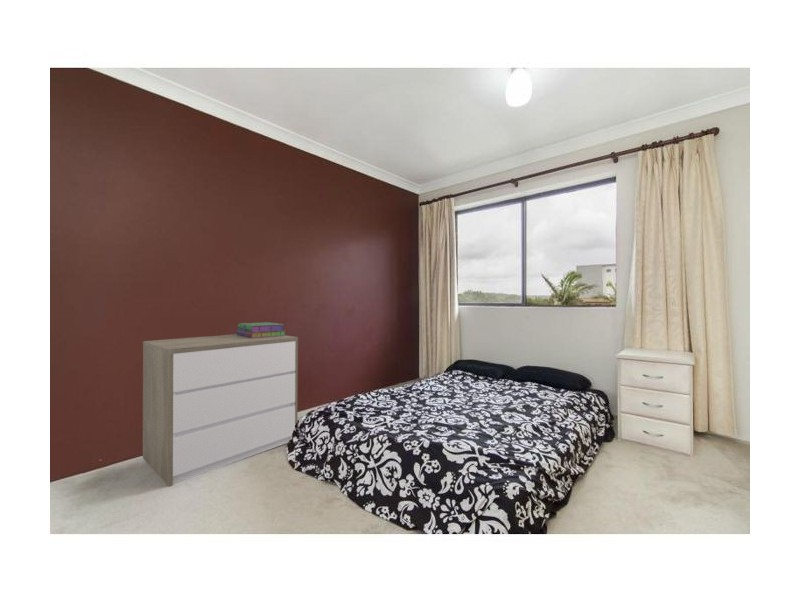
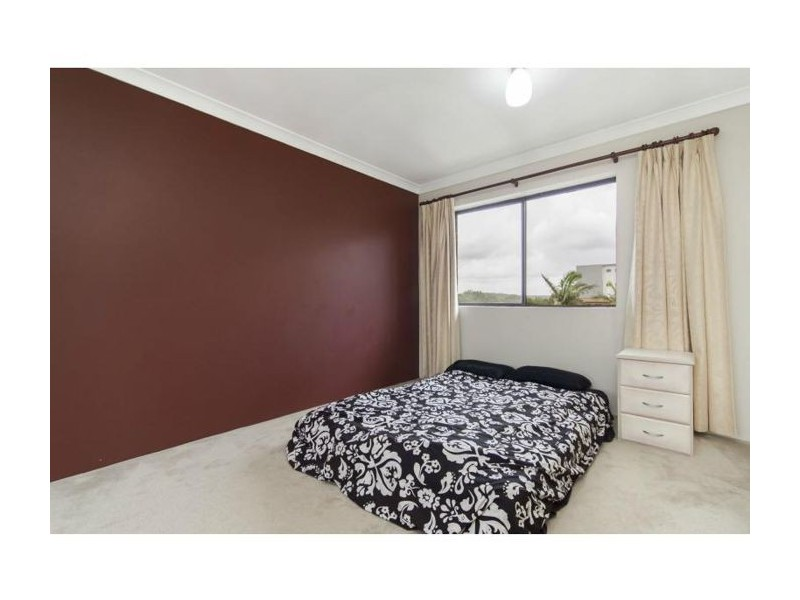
- dresser [142,333,299,488]
- stack of books [235,321,287,338]
